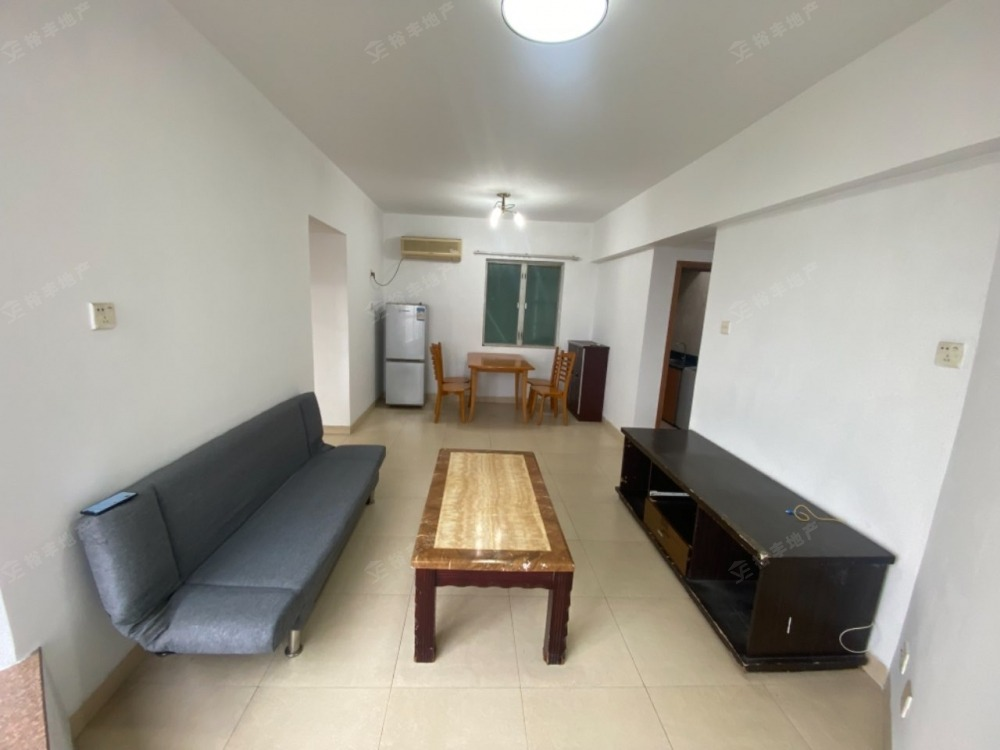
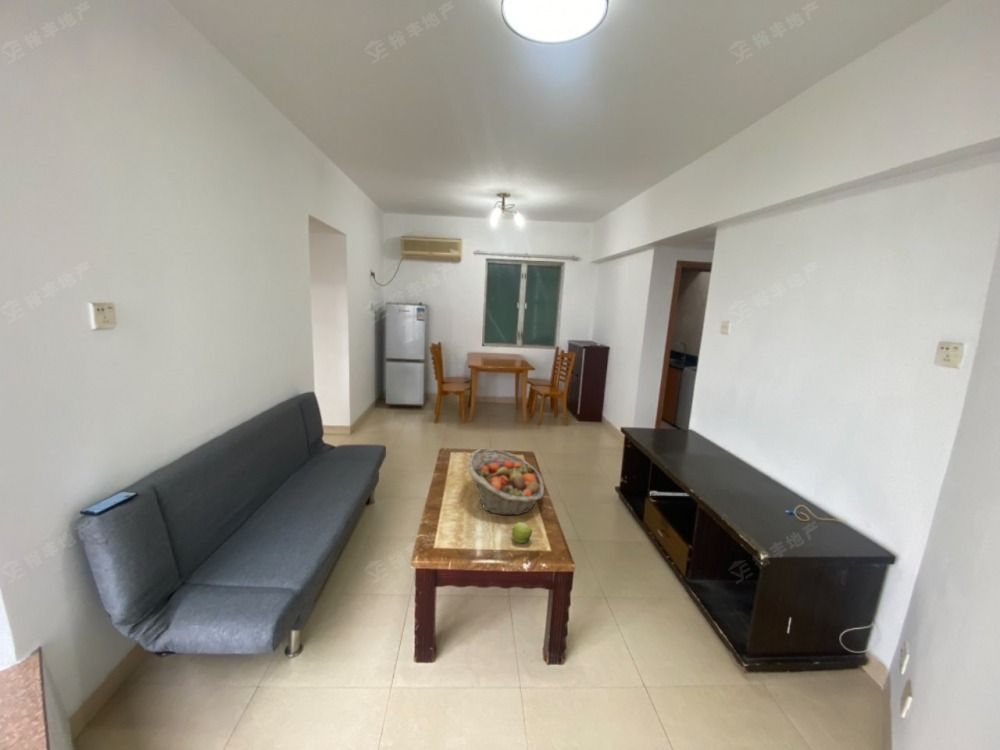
+ apple [511,521,533,544]
+ fruit basket [466,447,545,516]
